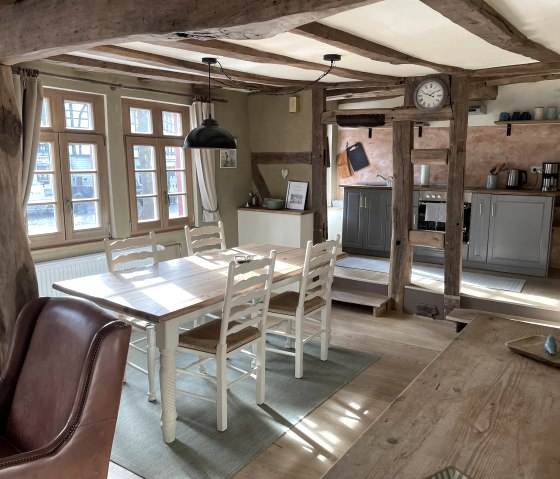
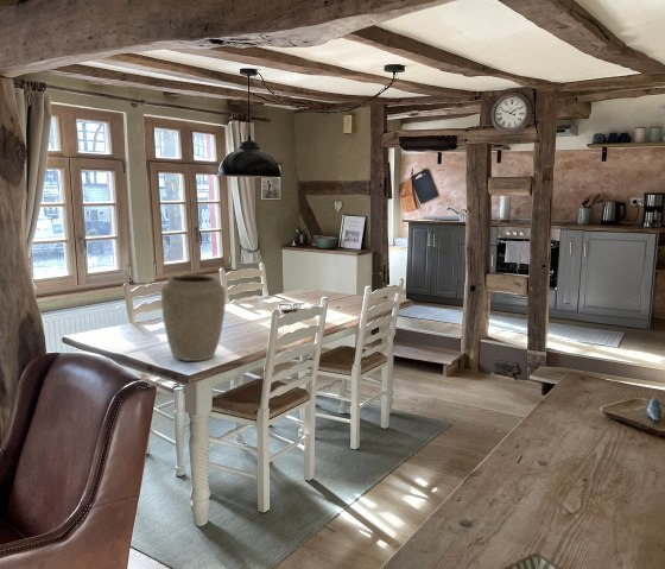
+ vase [160,273,227,362]
